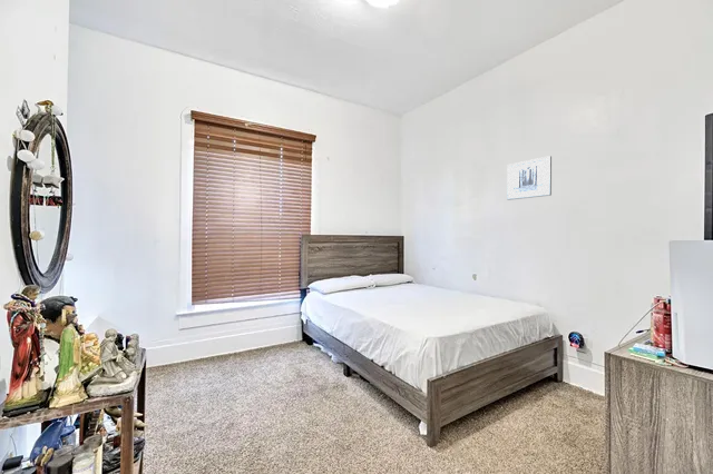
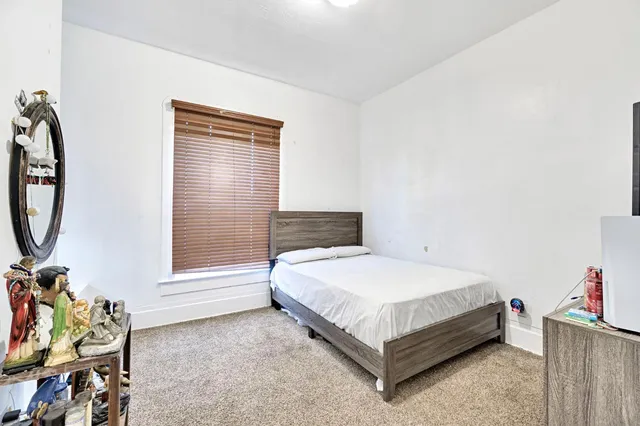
- wall art [506,155,553,201]
